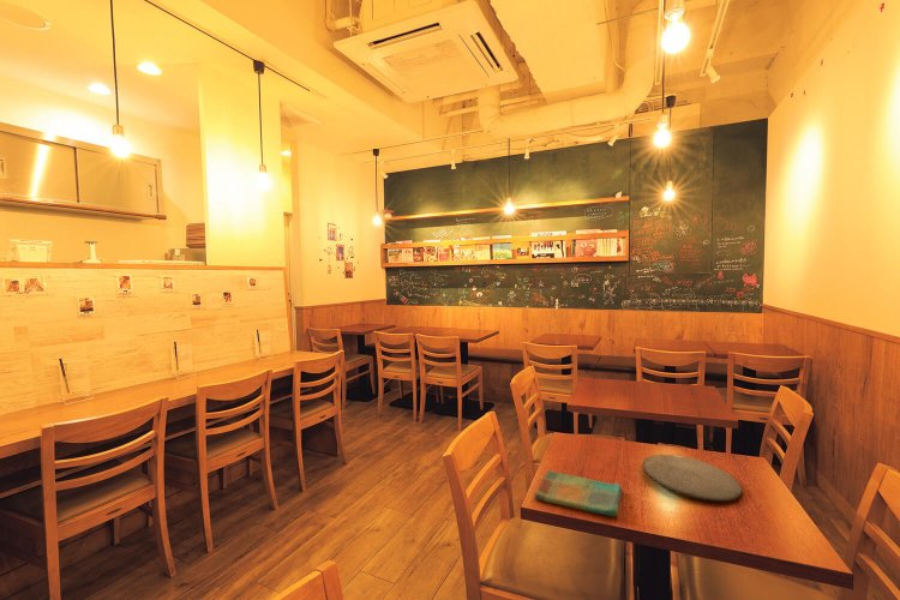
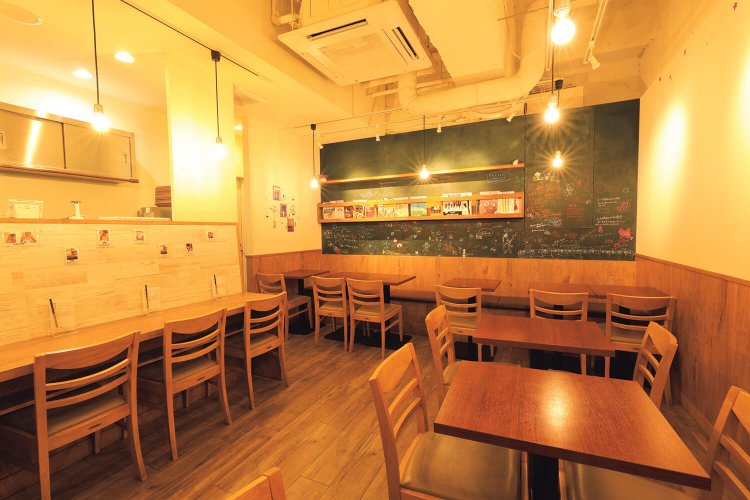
- dish towel [533,469,623,517]
- plate [641,454,744,503]
